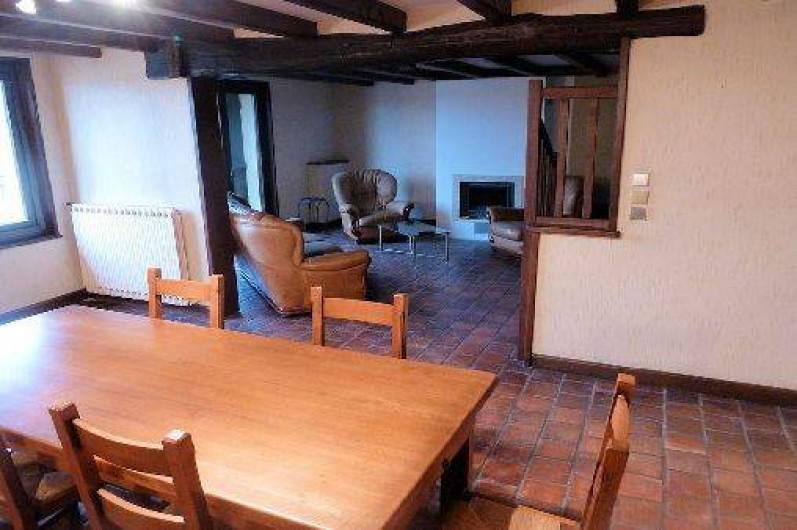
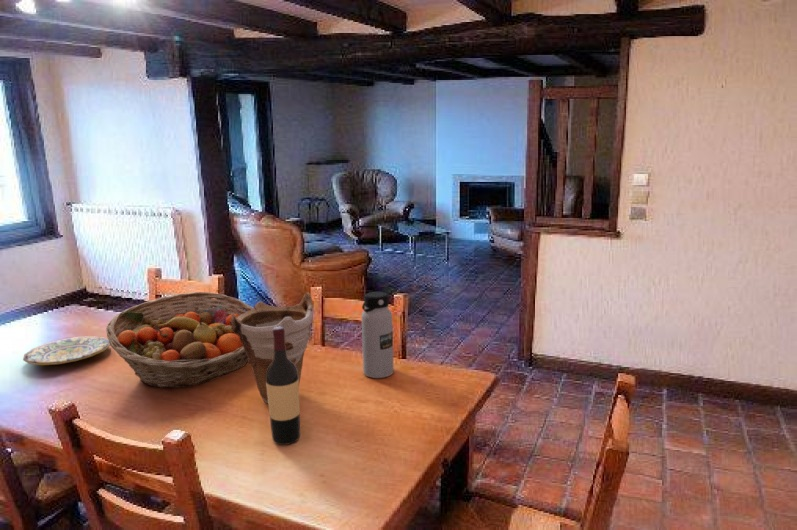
+ wine bottle [266,327,301,446]
+ vase [231,292,314,404]
+ plate [22,335,110,366]
+ water bottle [360,291,394,379]
+ fruit basket [105,291,254,389]
